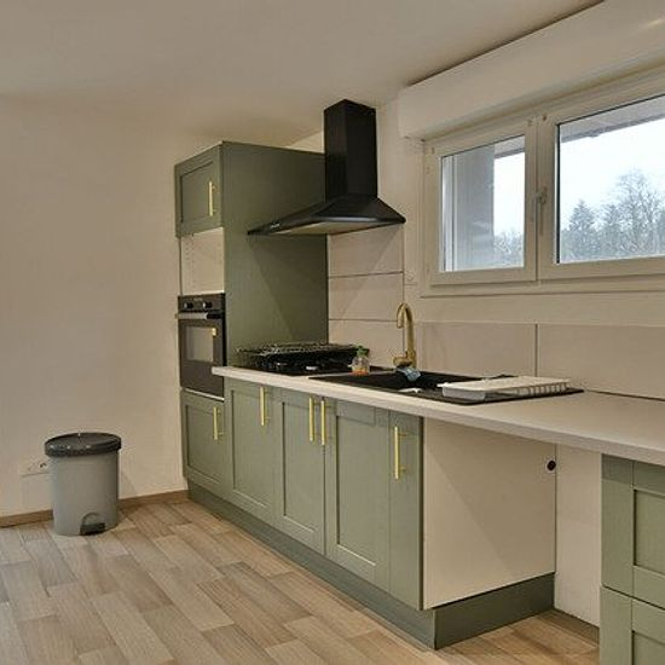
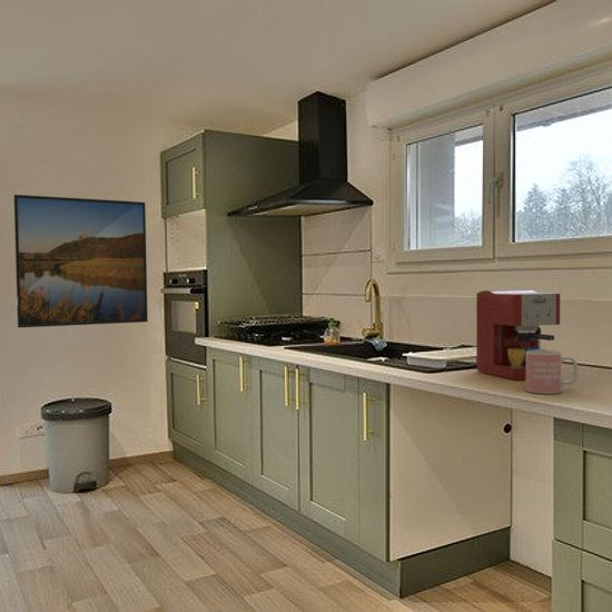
+ coffee maker [475,289,561,382]
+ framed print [13,194,149,328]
+ mug [524,349,580,395]
